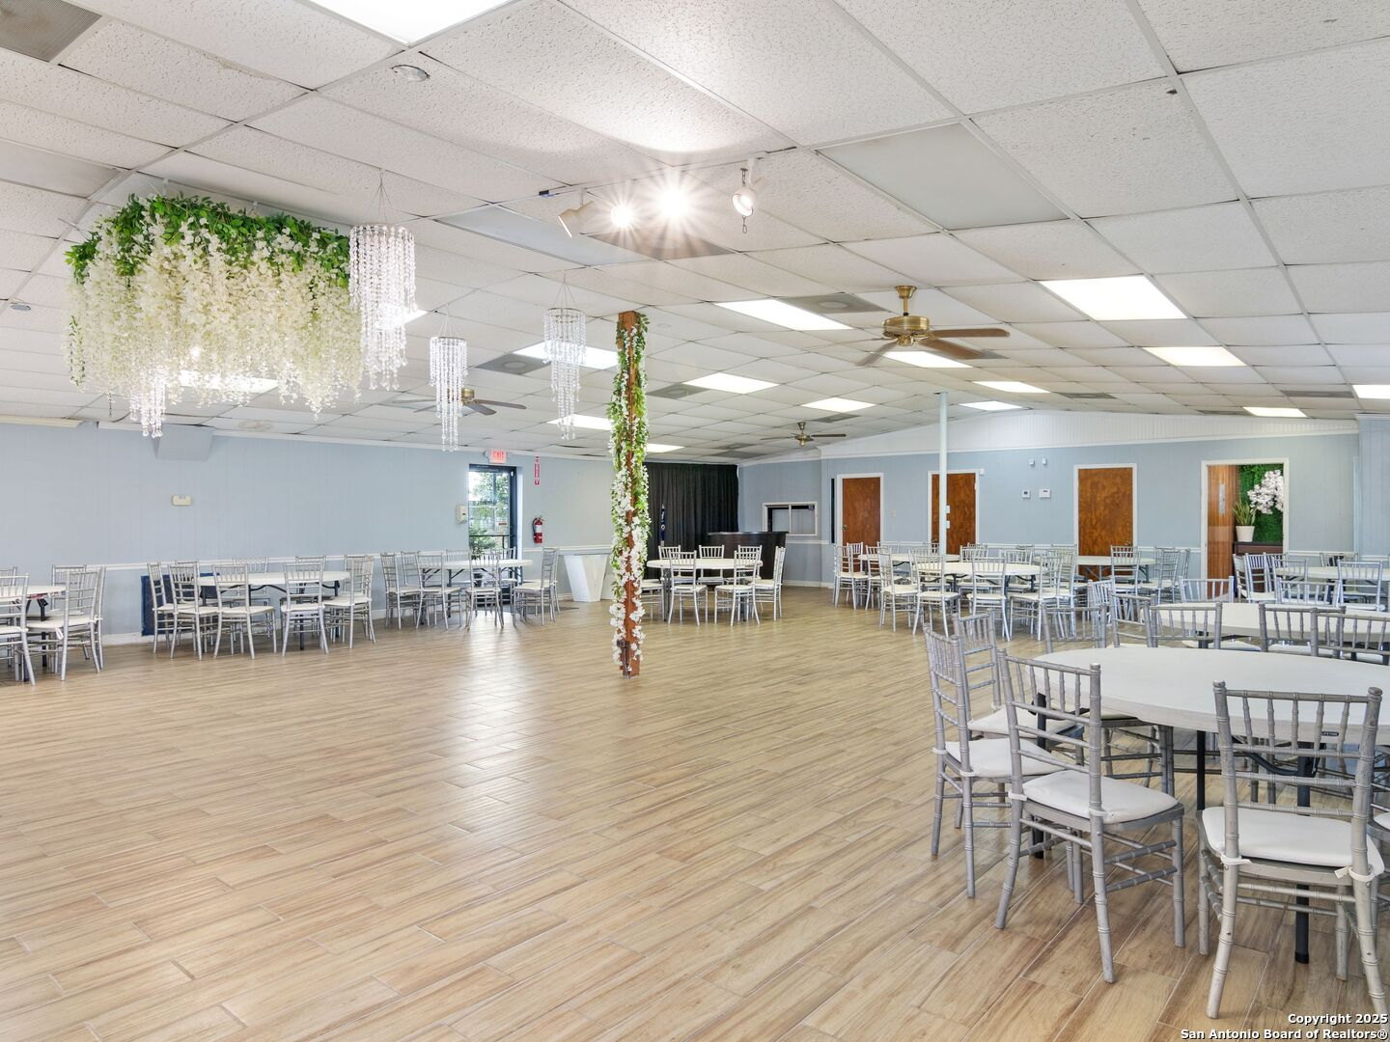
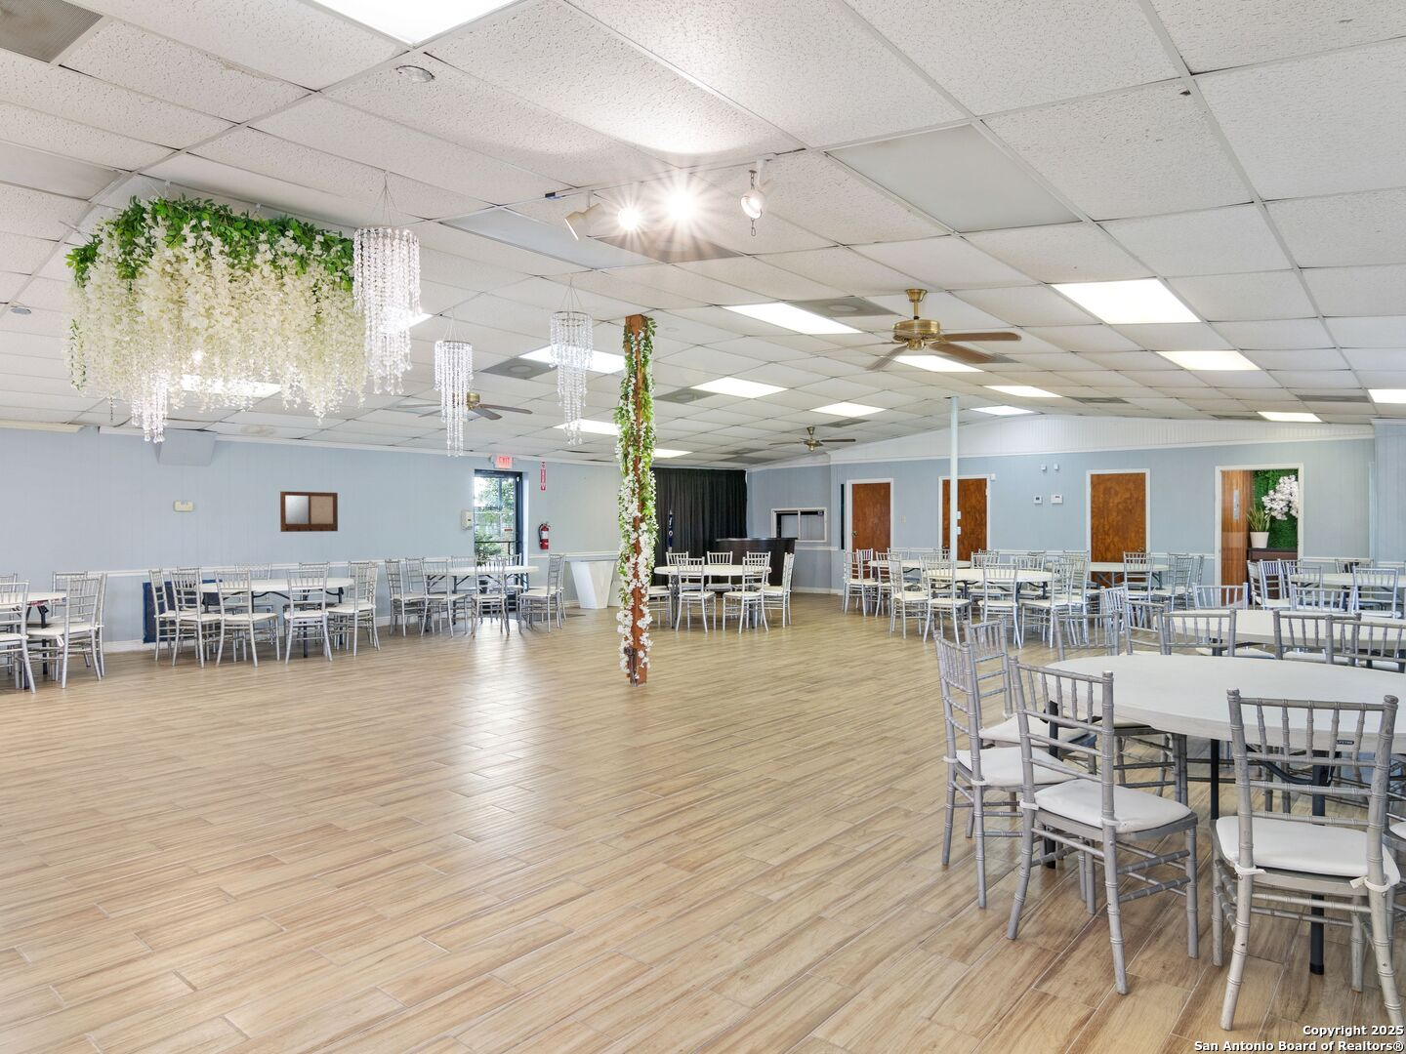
+ writing board [279,490,339,533]
